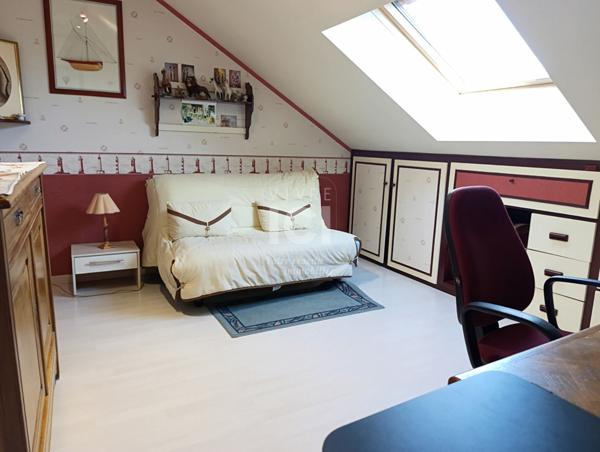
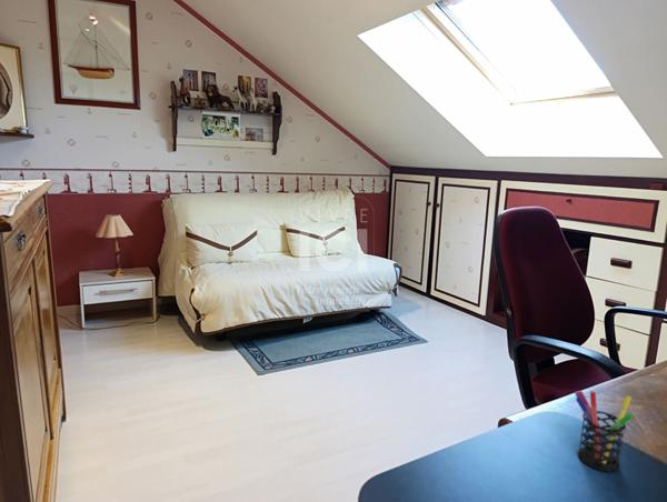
+ pen holder [574,390,634,472]
